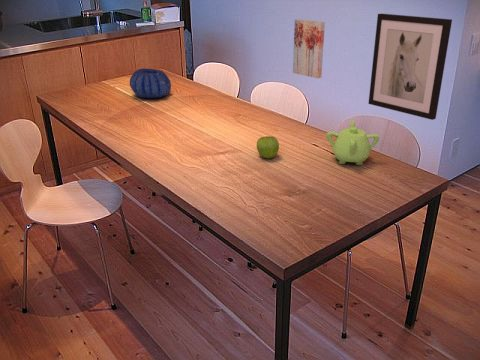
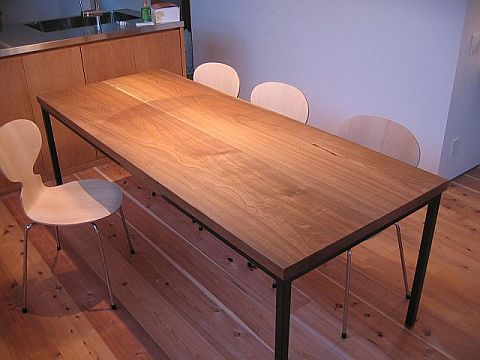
- fruit [256,135,280,160]
- decorative bowl [129,68,172,99]
- wall art [367,13,453,121]
- teapot [326,119,380,166]
- wall art [292,18,326,79]
